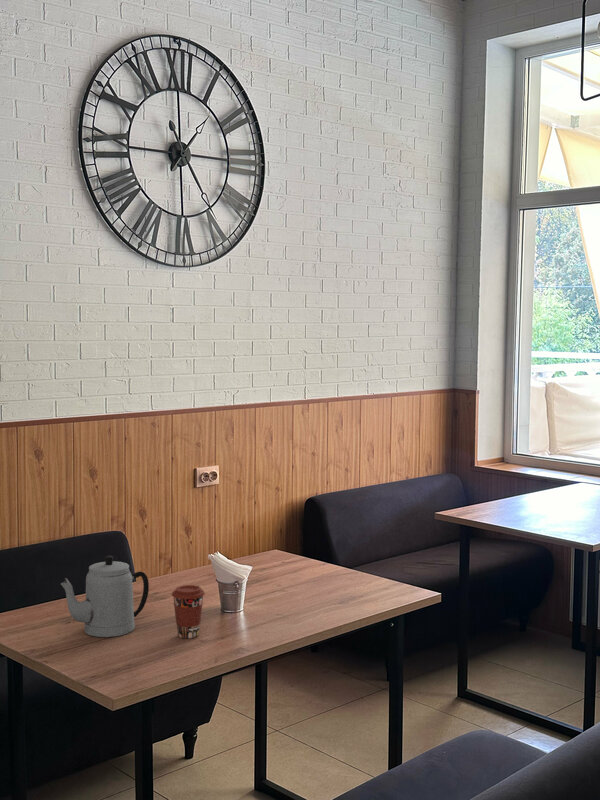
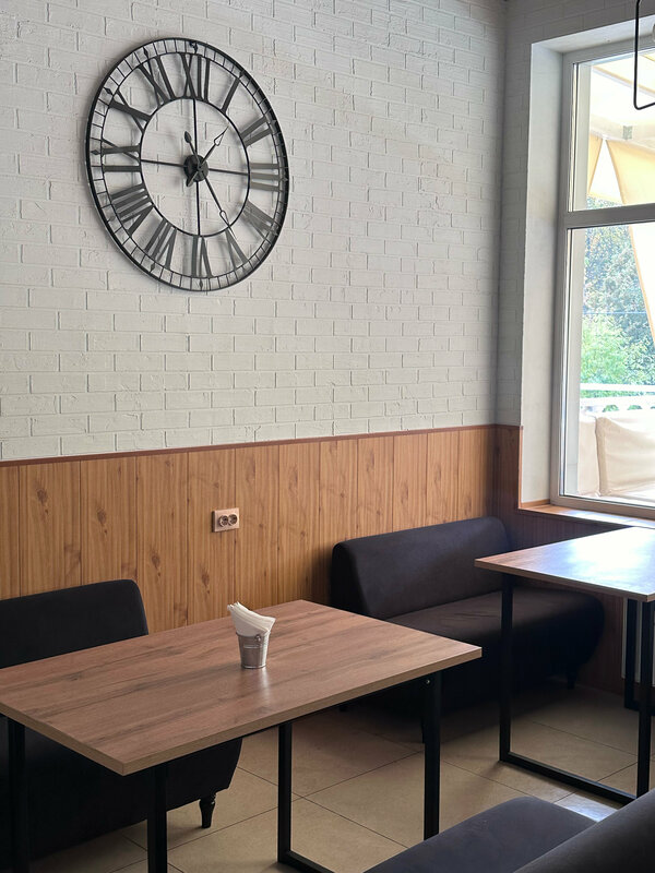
- teapot [60,555,150,638]
- coffee cup [171,584,206,639]
